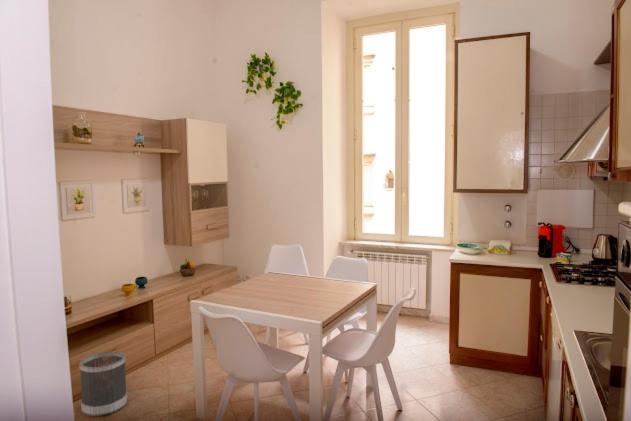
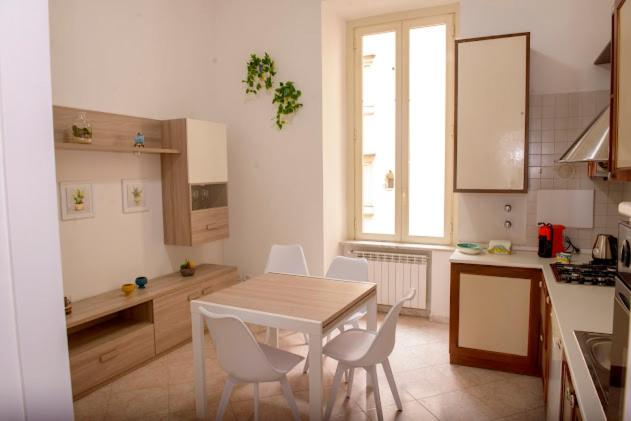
- wastebasket [78,350,128,417]
